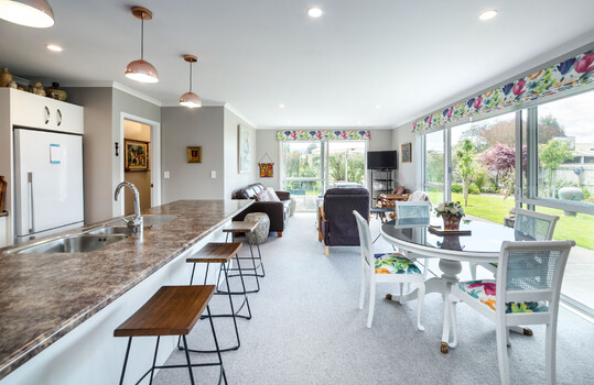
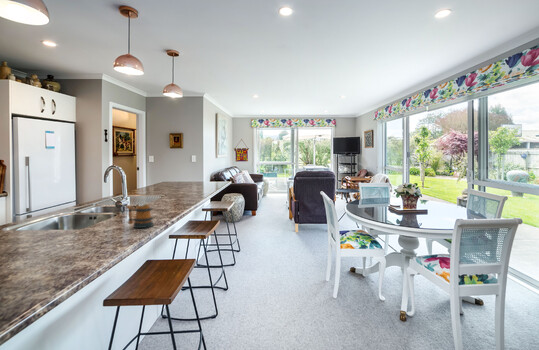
+ mug [125,203,154,229]
